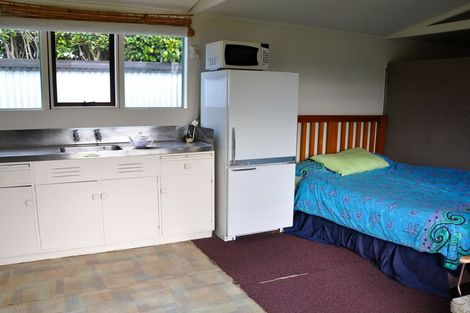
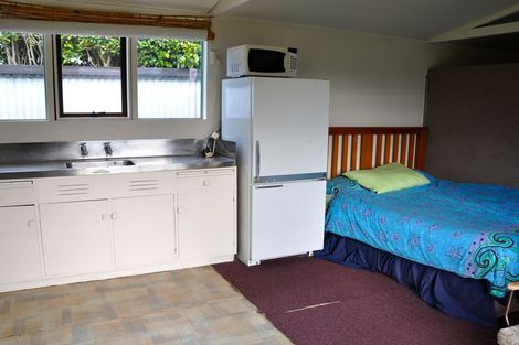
- teapot [126,131,154,149]
